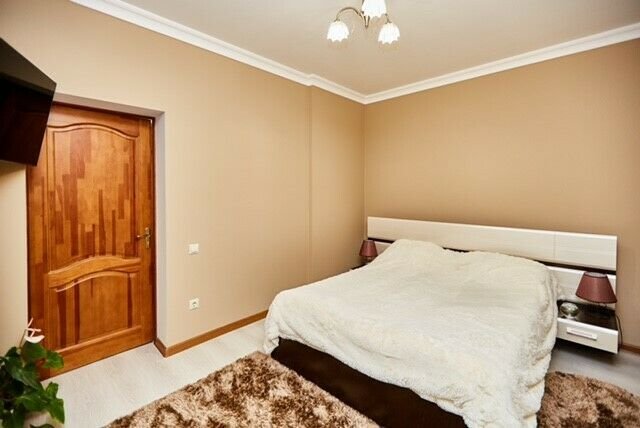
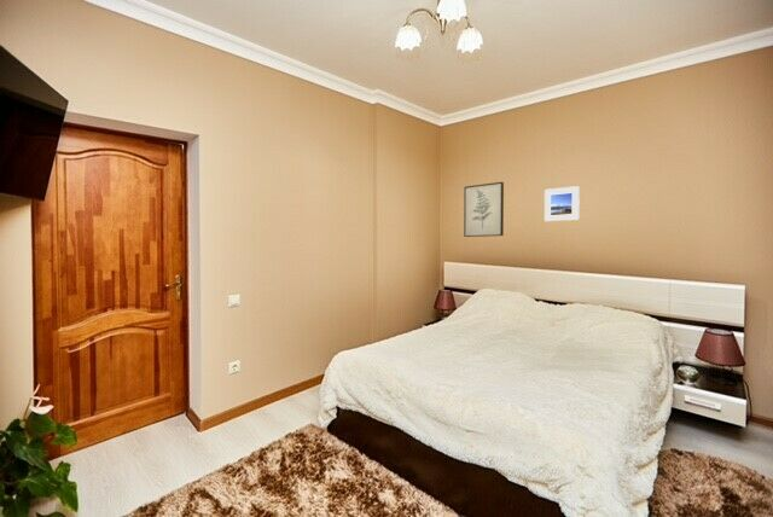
+ wall art [463,181,505,238]
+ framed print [544,185,581,222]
